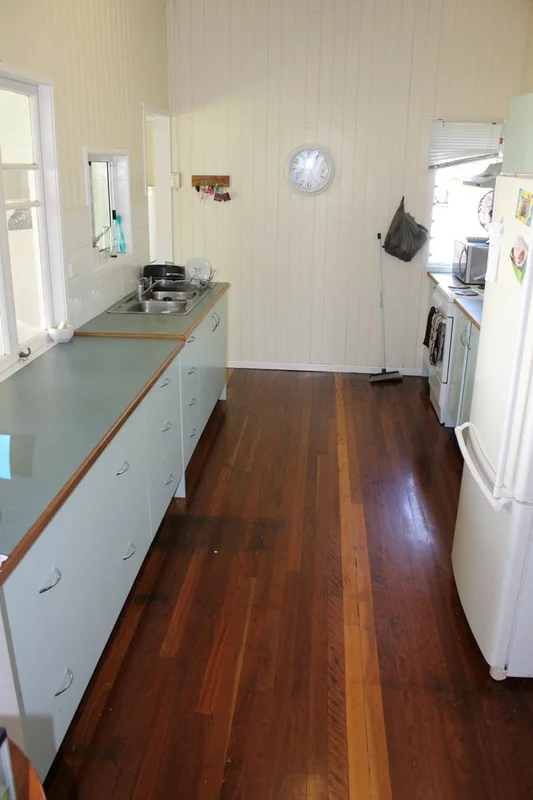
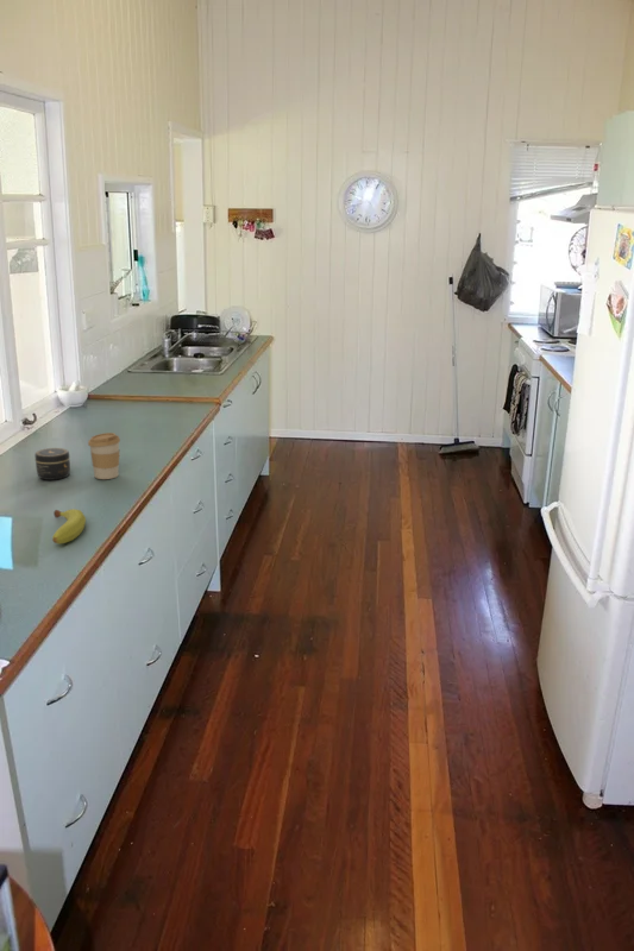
+ coffee cup [87,432,121,480]
+ fruit [51,508,87,544]
+ jar [33,447,71,481]
